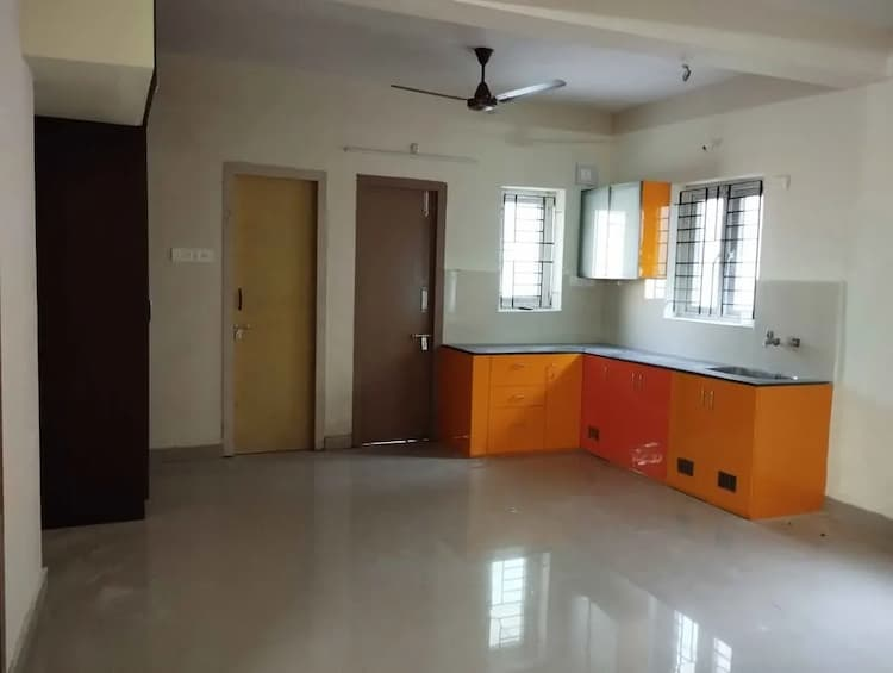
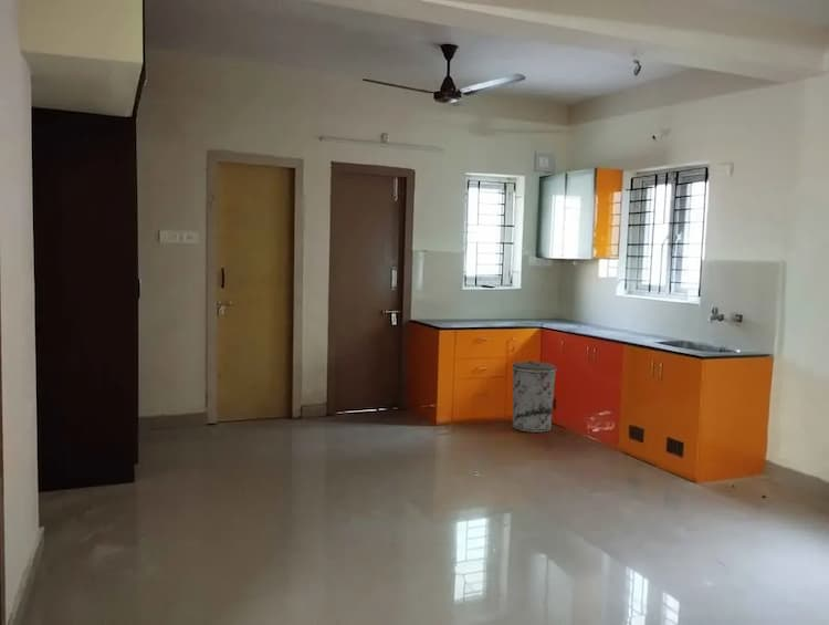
+ trash can [512,361,557,434]
